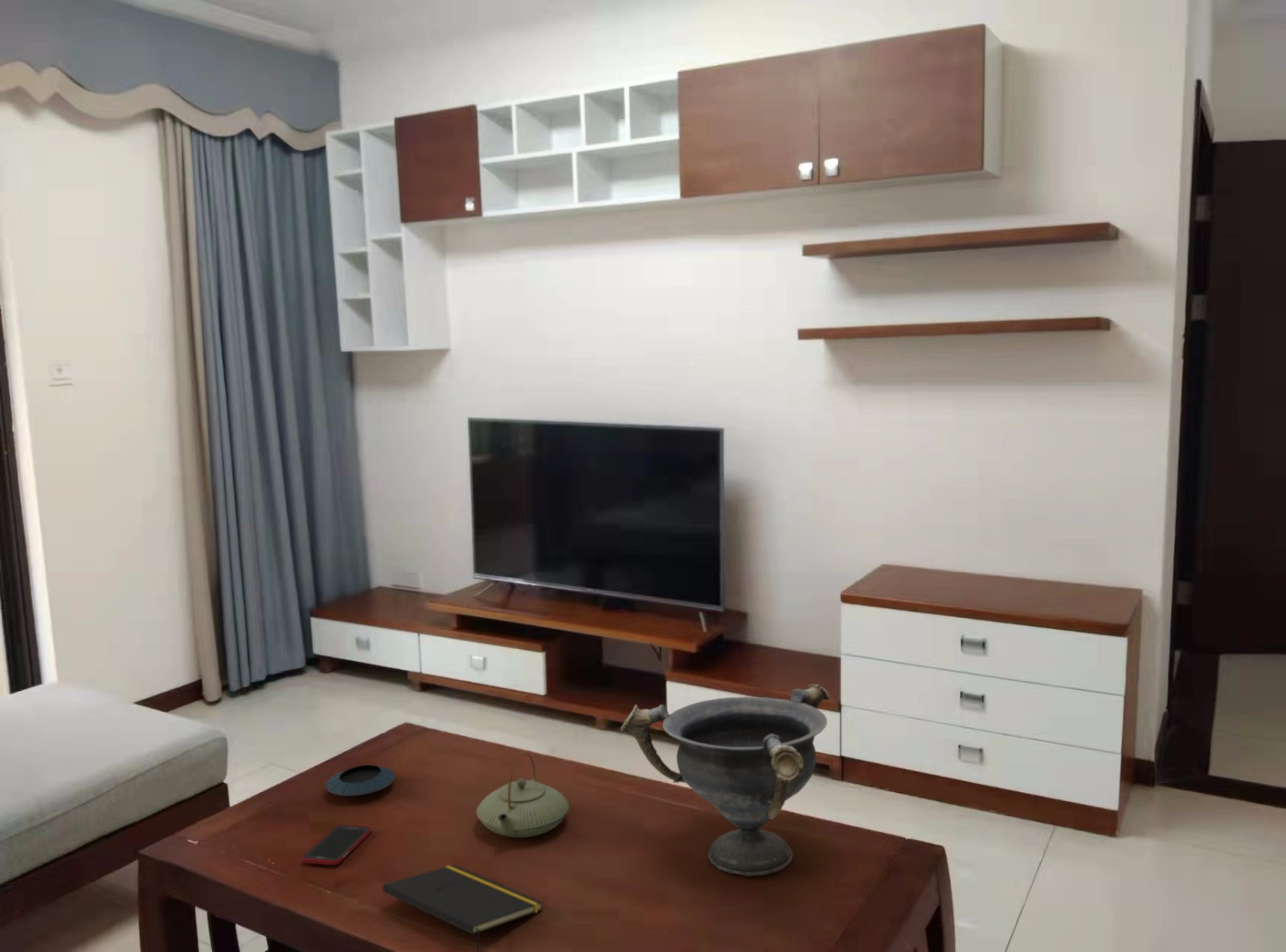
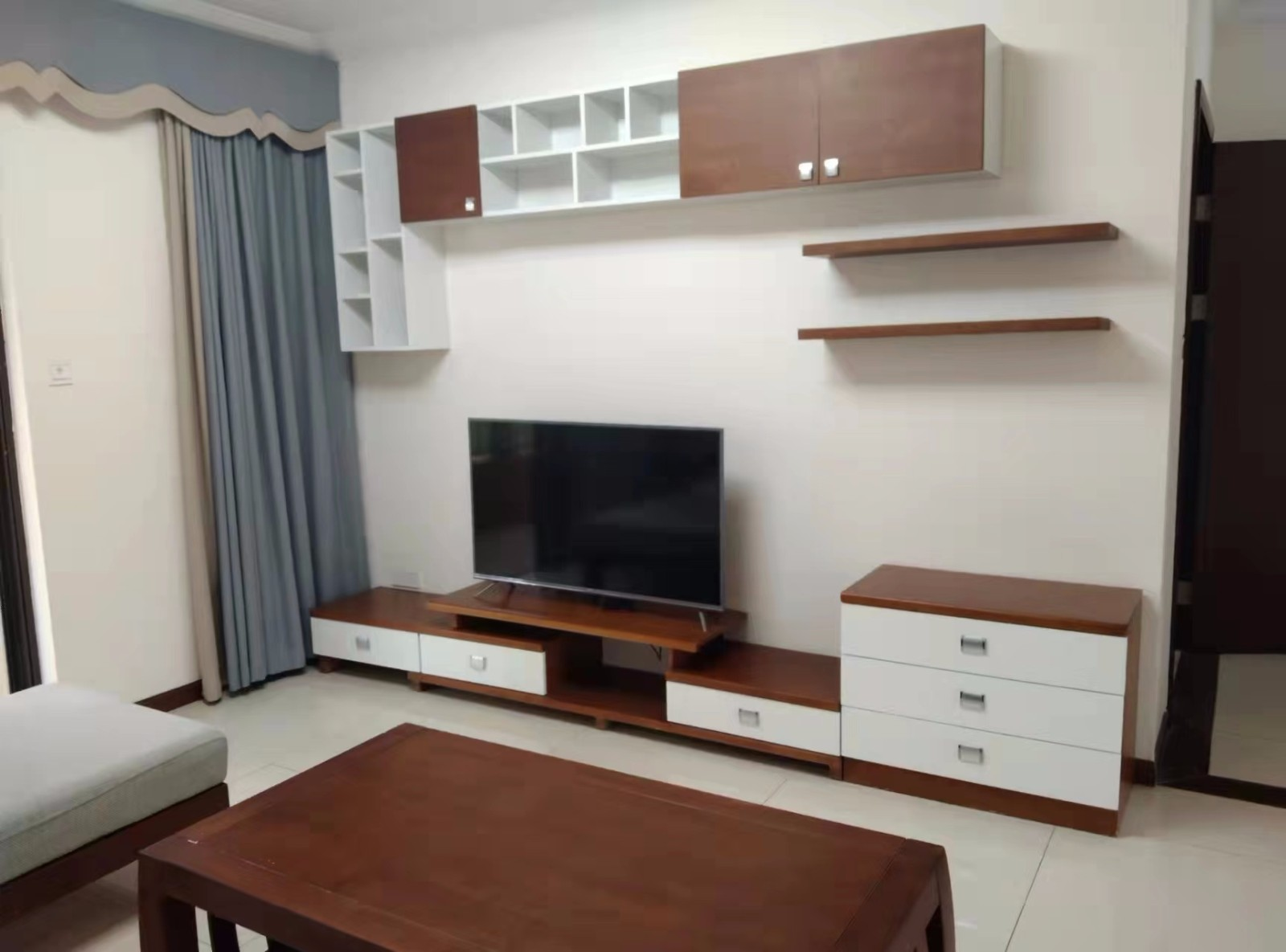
- saucer [325,764,395,797]
- cell phone [301,823,372,866]
- decorative bowl [620,684,831,876]
- notepad [382,864,544,952]
- teapot [476,751,570,839]
